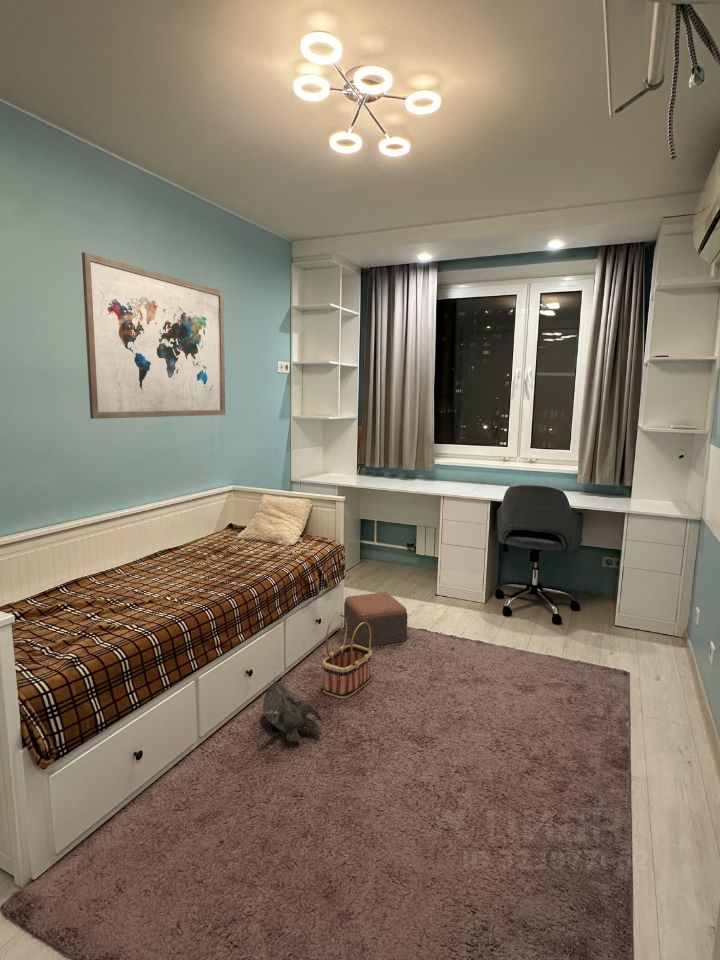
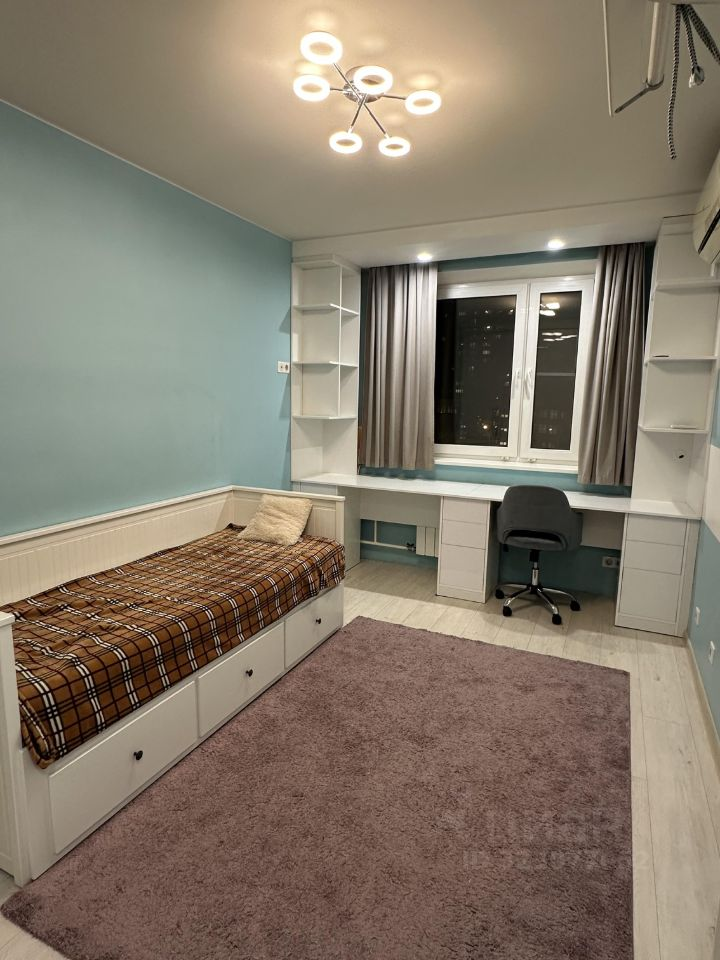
- plush toy [262,679,324,743]
- footstool [343,591,409,648]
- wall art [81,251,226,420]
- basket [322,613,373,700]
